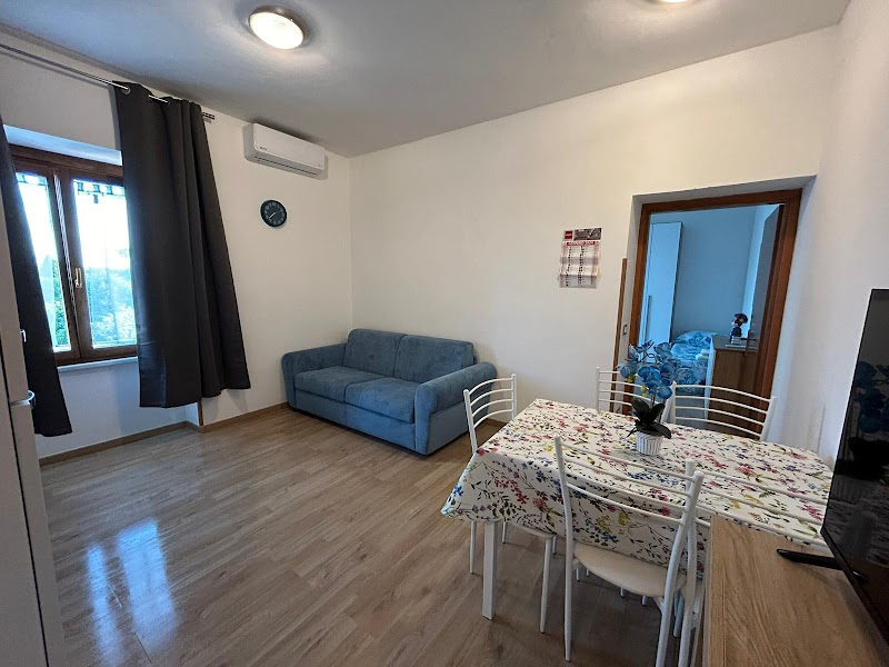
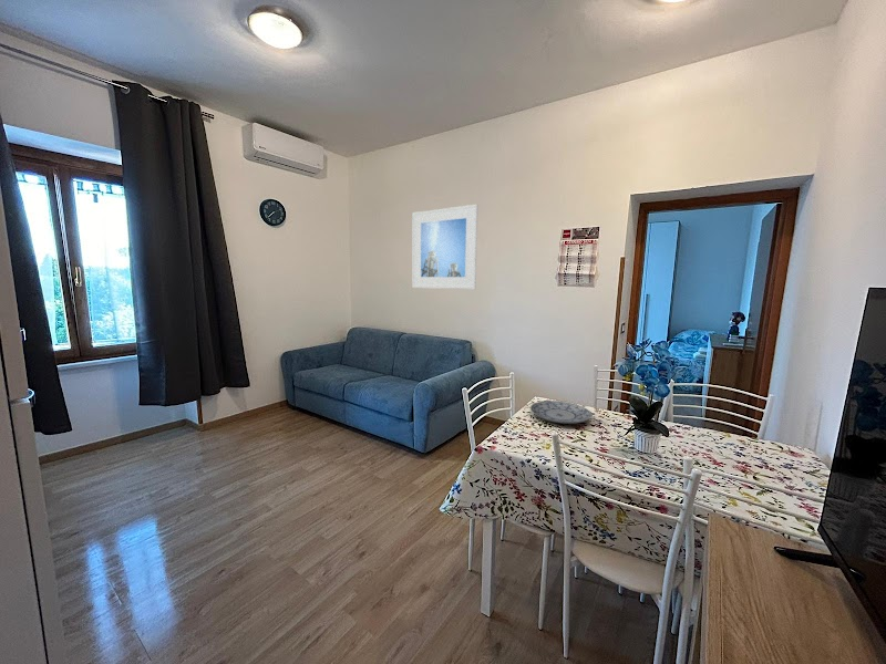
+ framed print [411,204,478,290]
+ plate [529,400,593,425]
